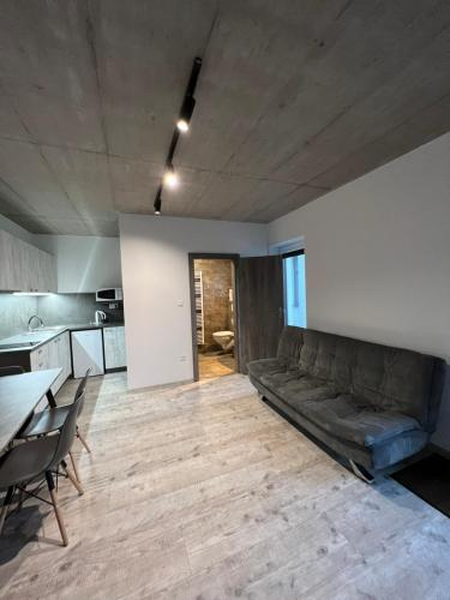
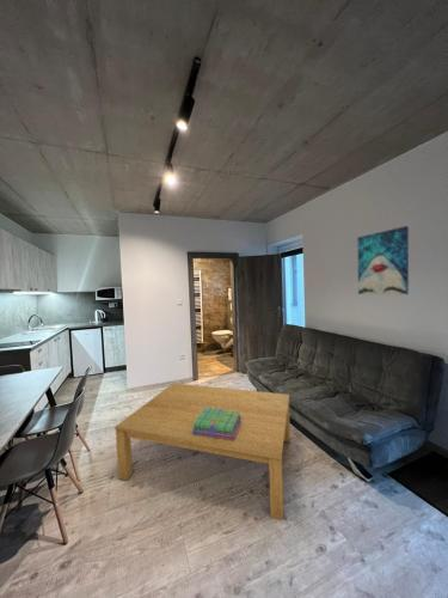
+ coffee table [113,382,291,521]
+ stack of books [192,408,243,440]
+ wall art [356,225,410,295]
